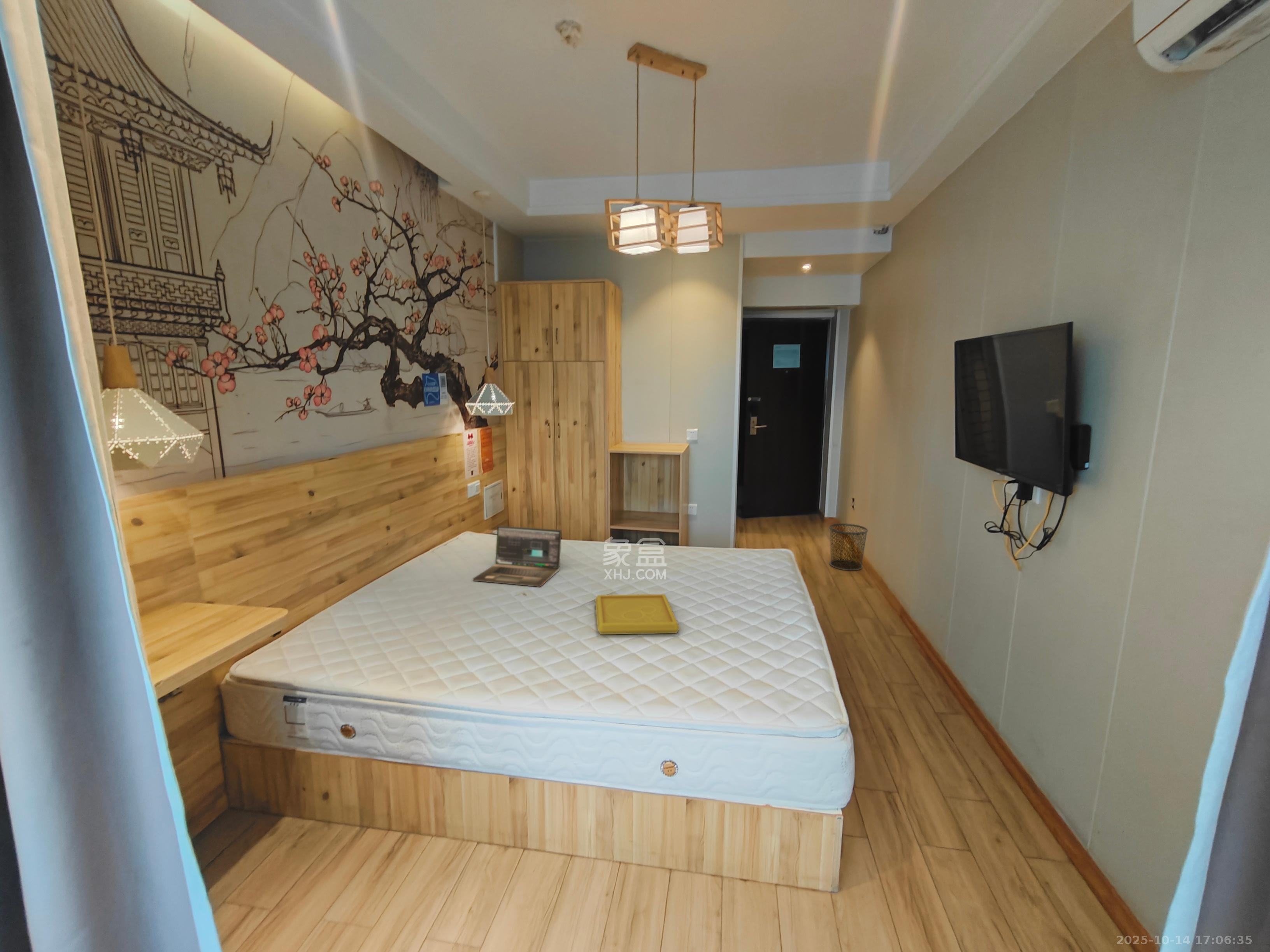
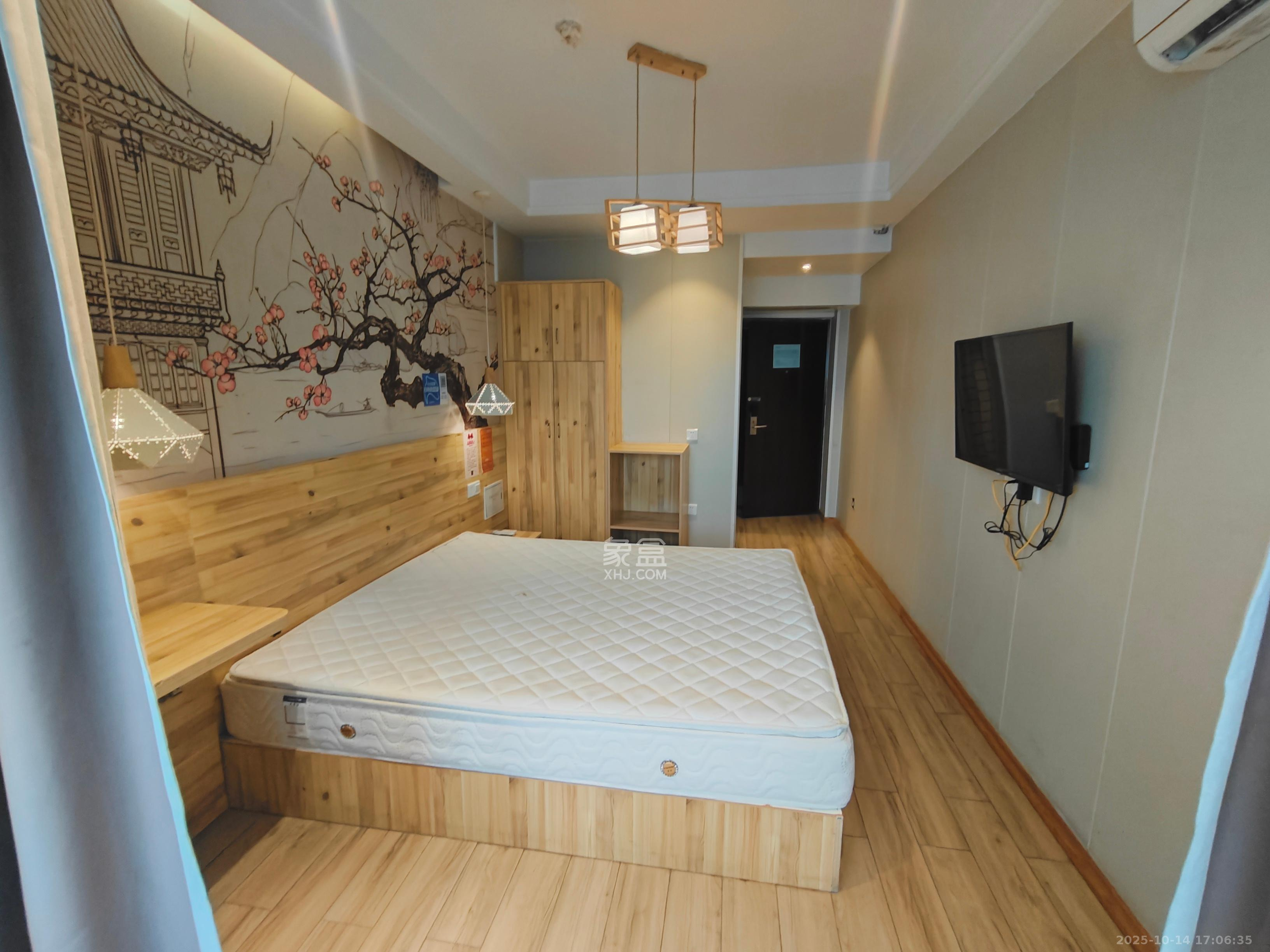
- waste bin [828,523,868,571]
- serving tray [595,594,680,635]
- laptop [472,525,562,587]
